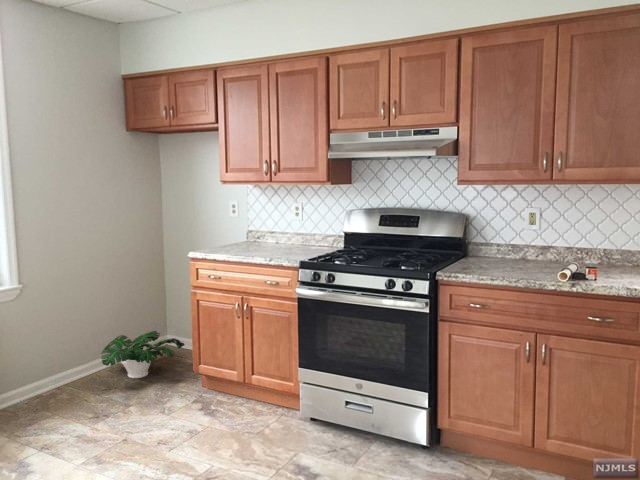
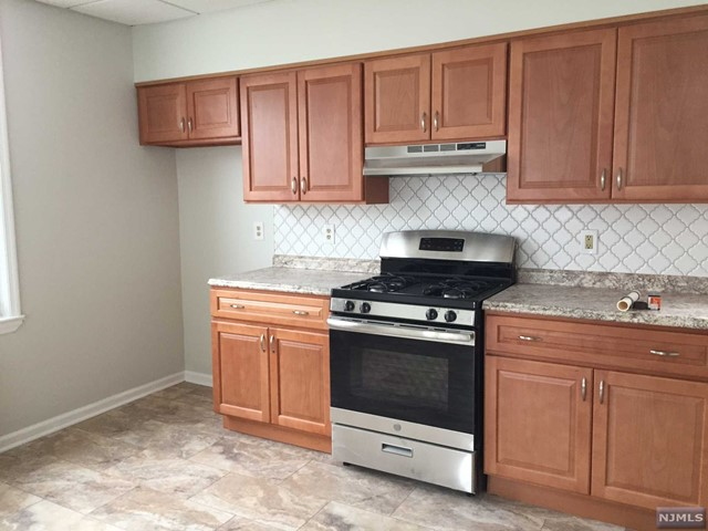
- potted plant [100,330,186,379]
